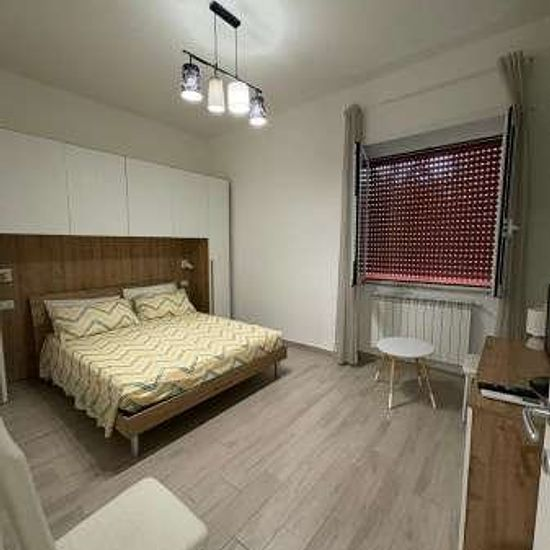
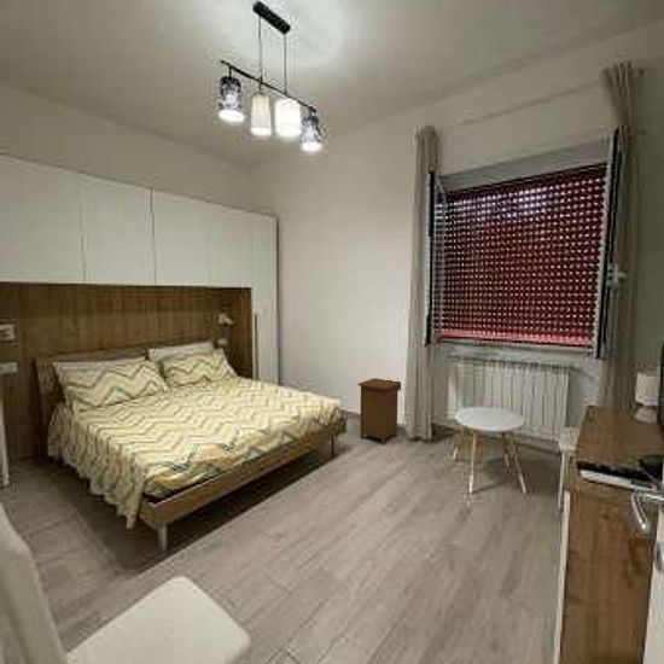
+ nightstand [356,377,402,445]
